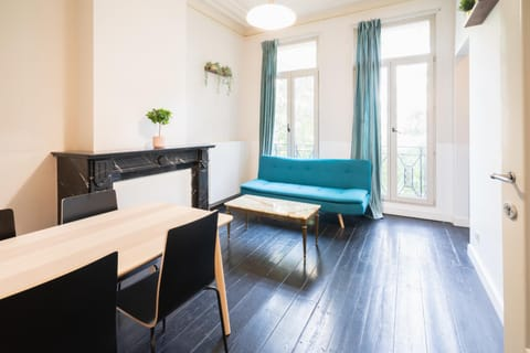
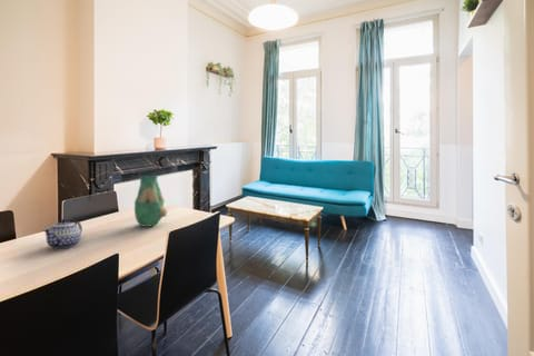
+ vase [134,174,168,228]
+ teapot [42,218,83,249]
